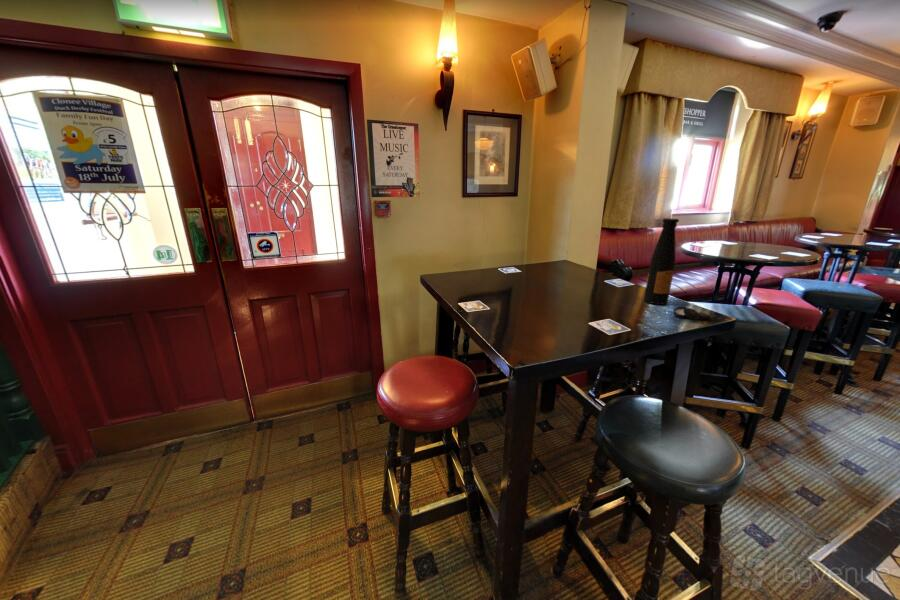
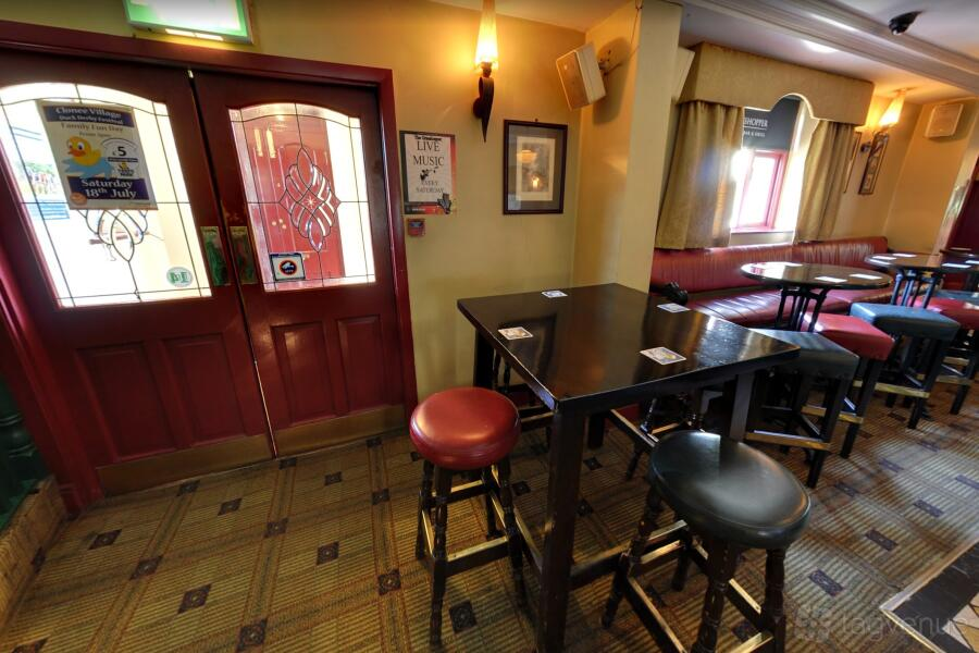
- beer bottle [643,218,712,321]
